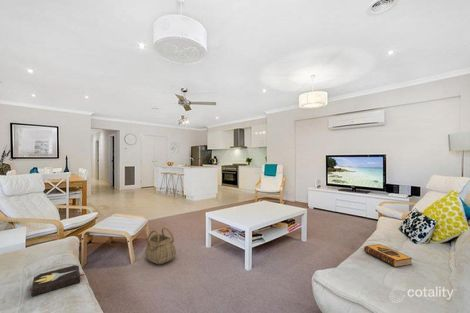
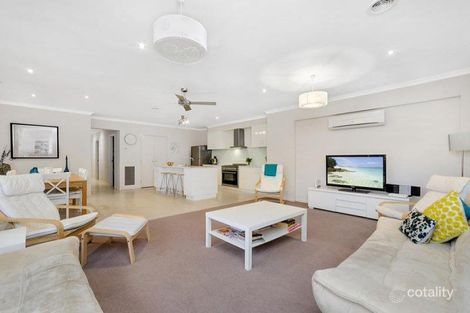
- hardback book [29,263,85,298]
- basket [144,226,177,265]
- hardback book [363,243,413,268]
